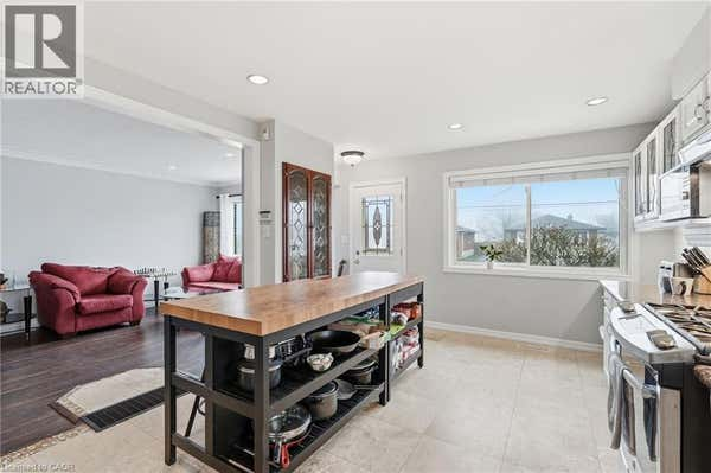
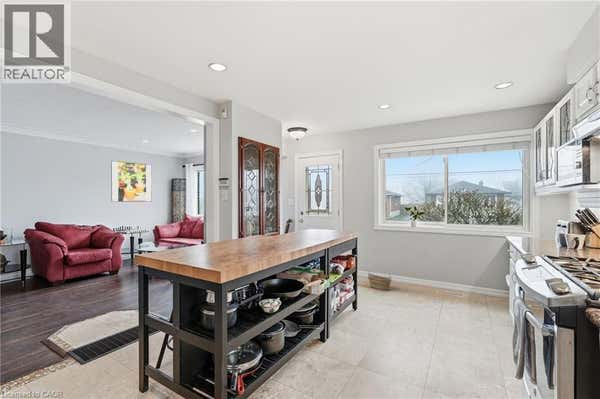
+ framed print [110,160,153,203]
+ basket [367,264,392,292]
